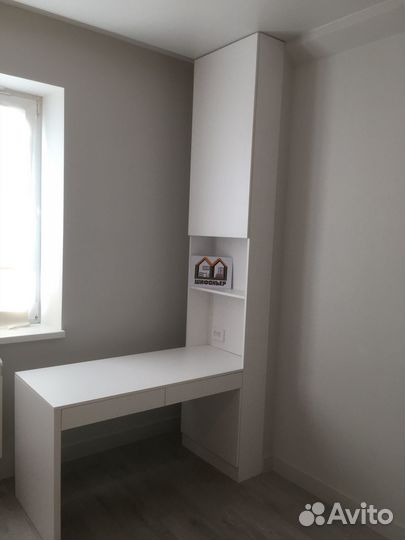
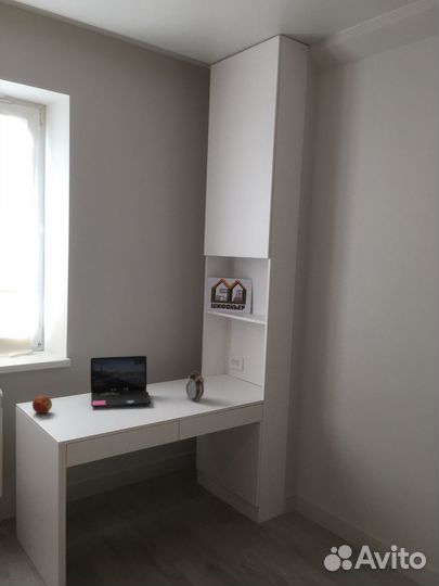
+ alarm clock [185,370,205,403]
+ laptop [89,355,152,408]
+ apple [31,394,53,415]
